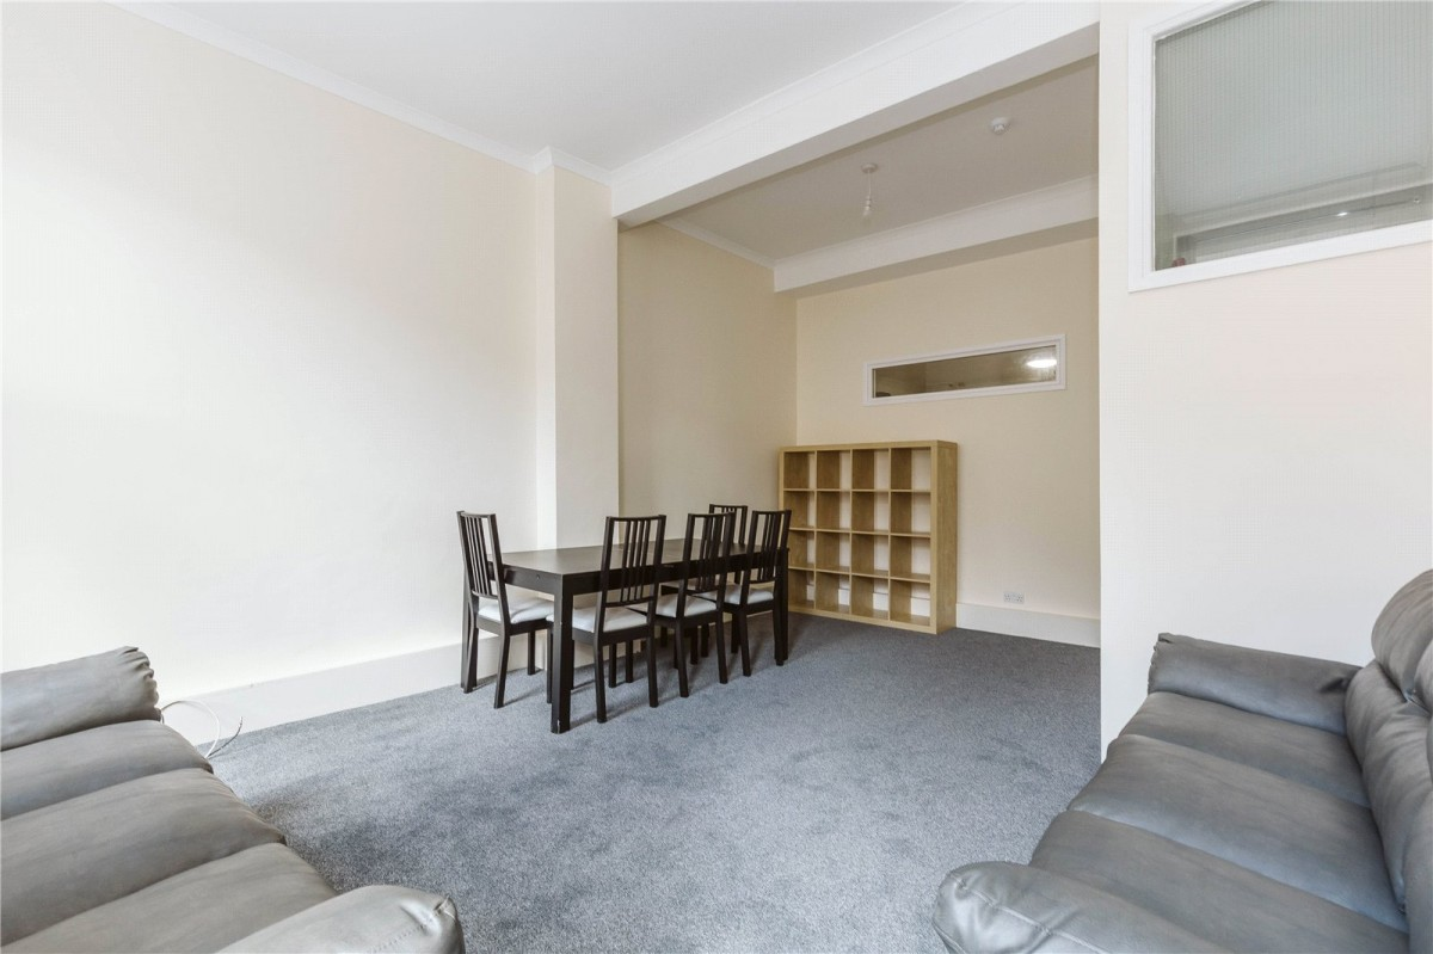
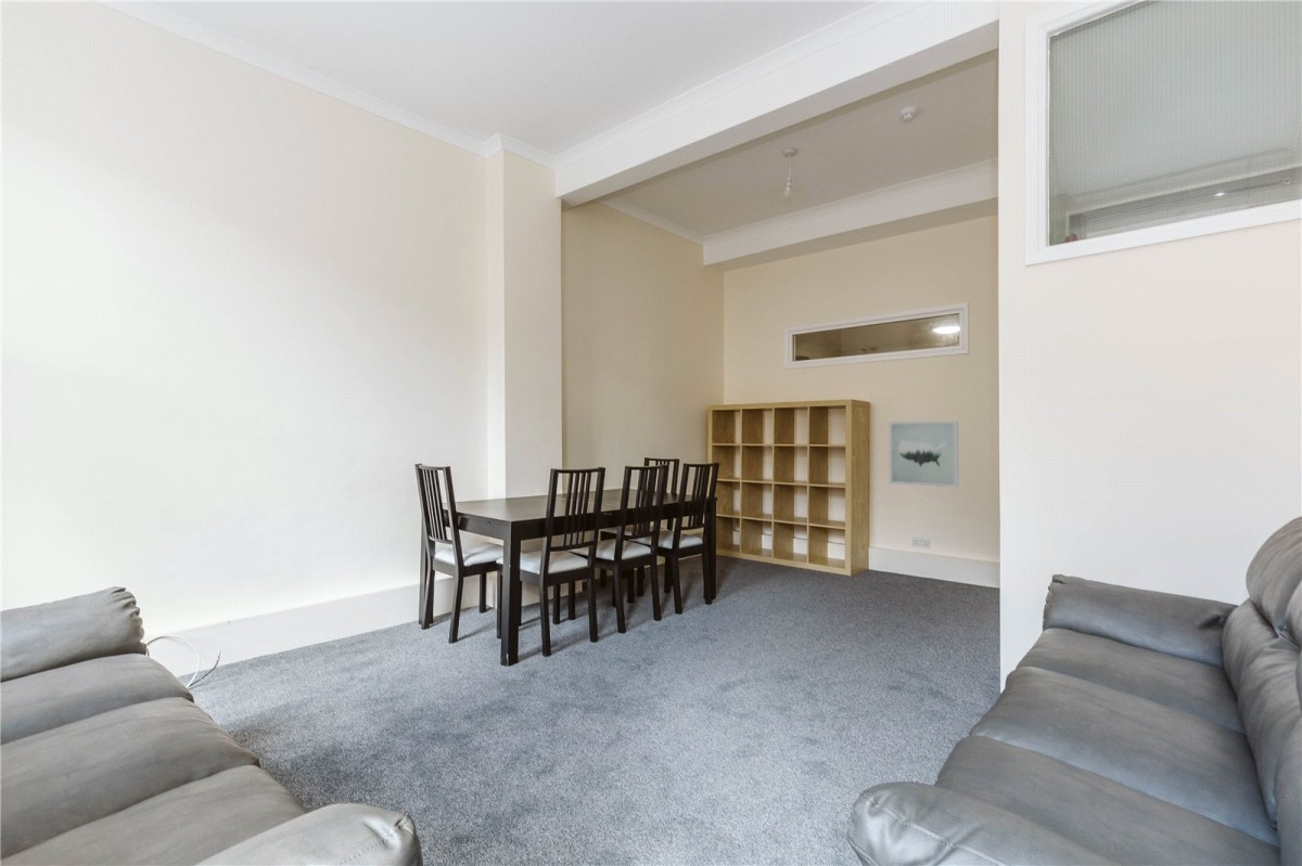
+ wall art [889,419,959,489]
